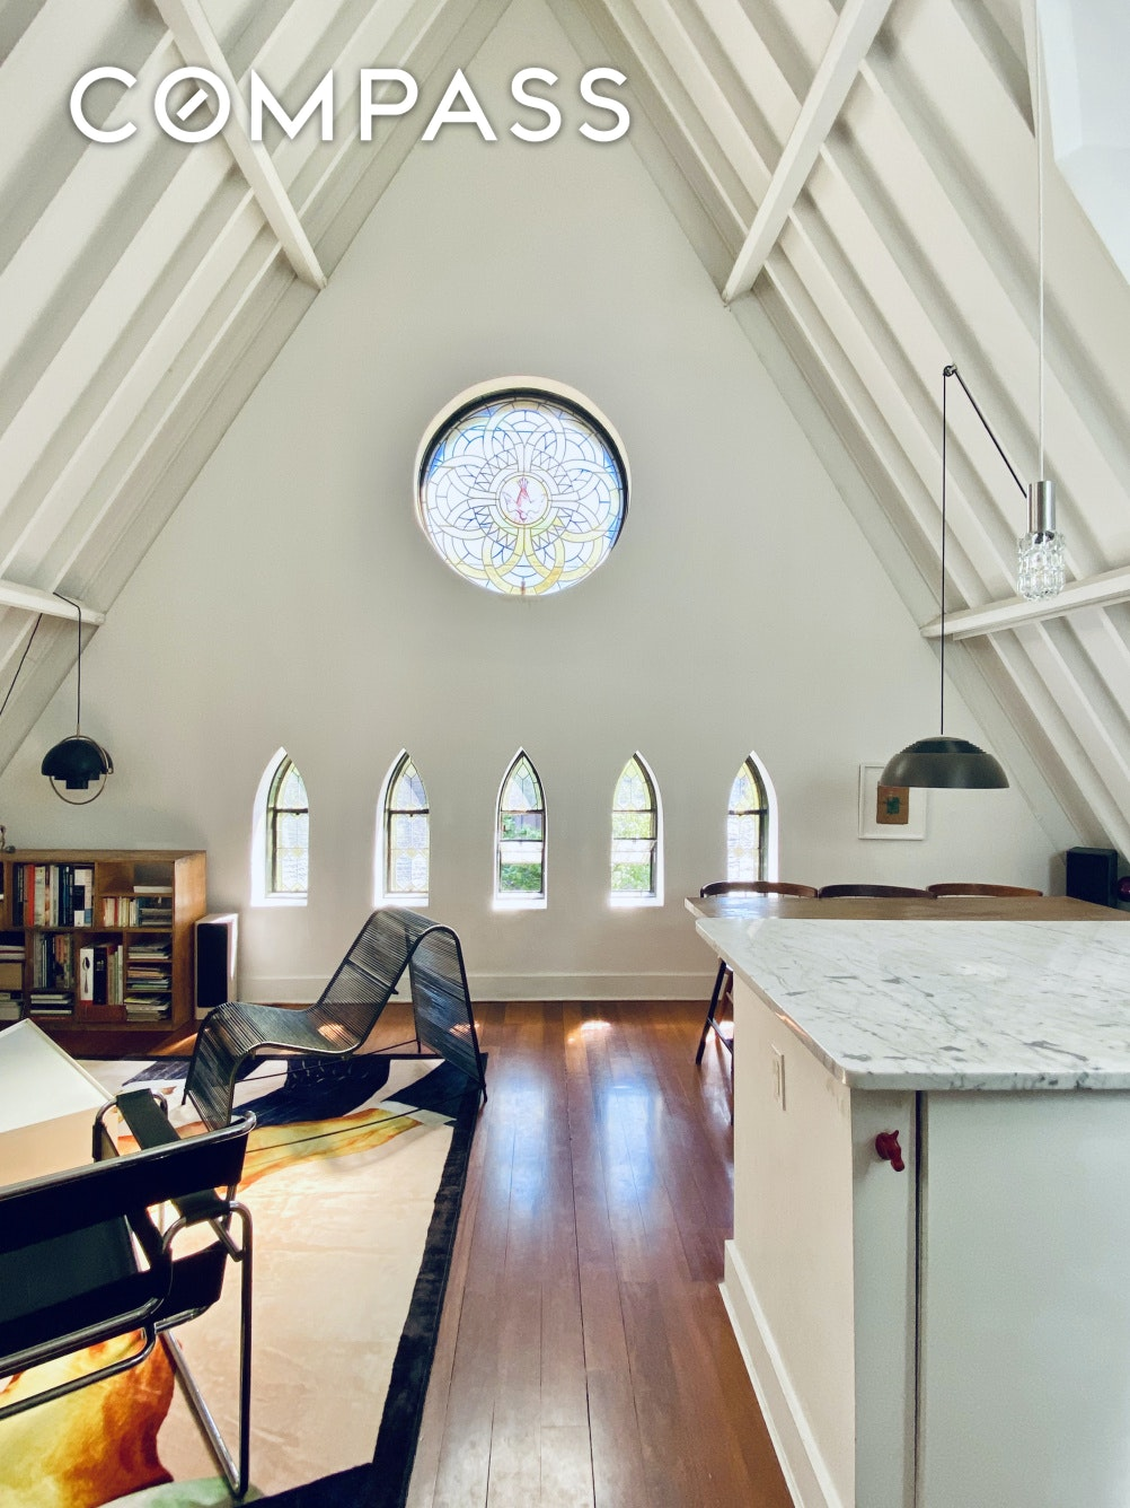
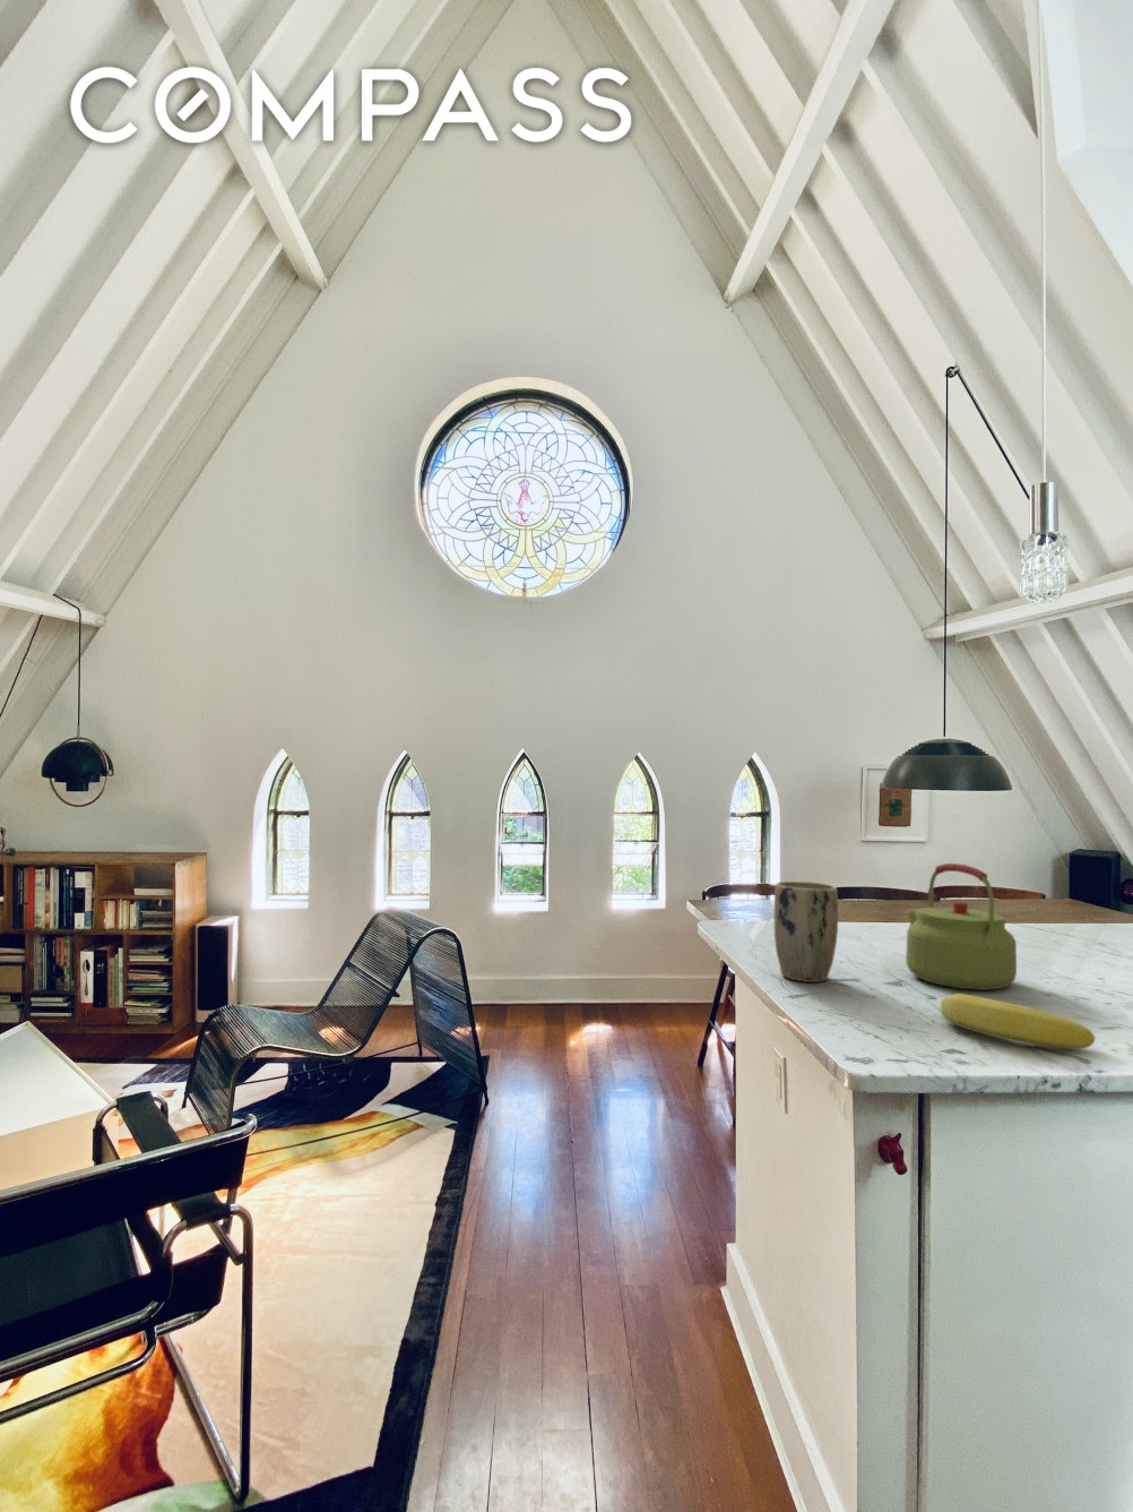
+ plant pot [772,881,839,983]
+ kettle [904,862,1018,992]
+ banana [940,993,1097,1050]
